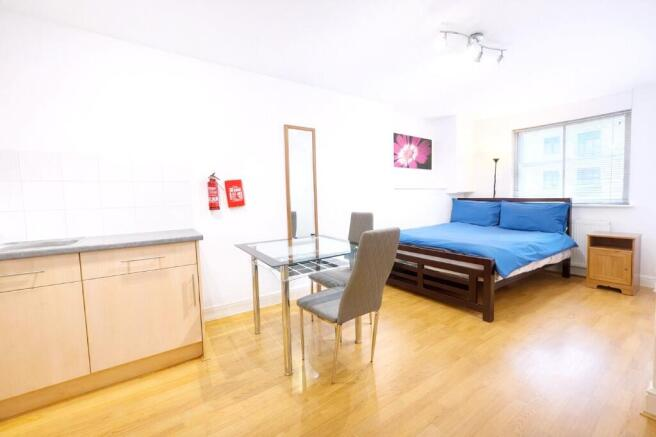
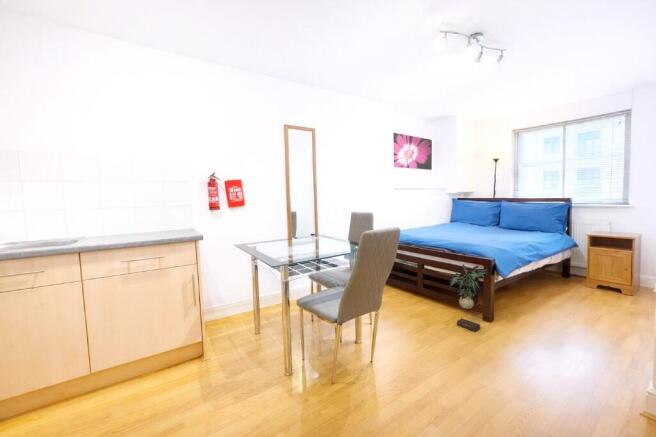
+ decorative plant [448,263,491,333]
